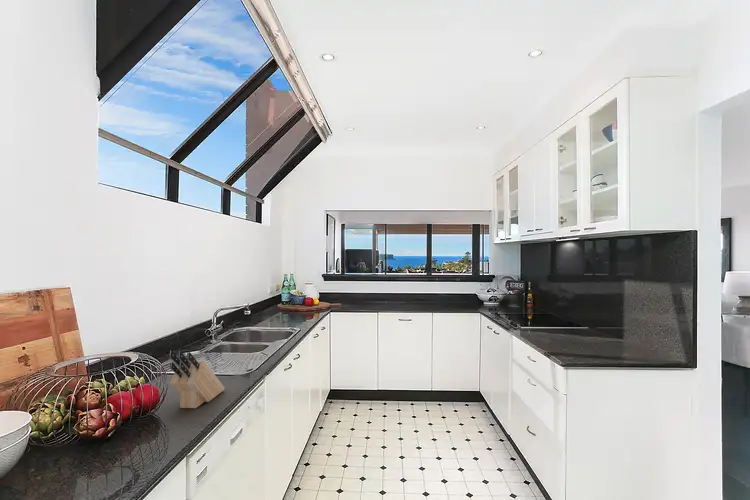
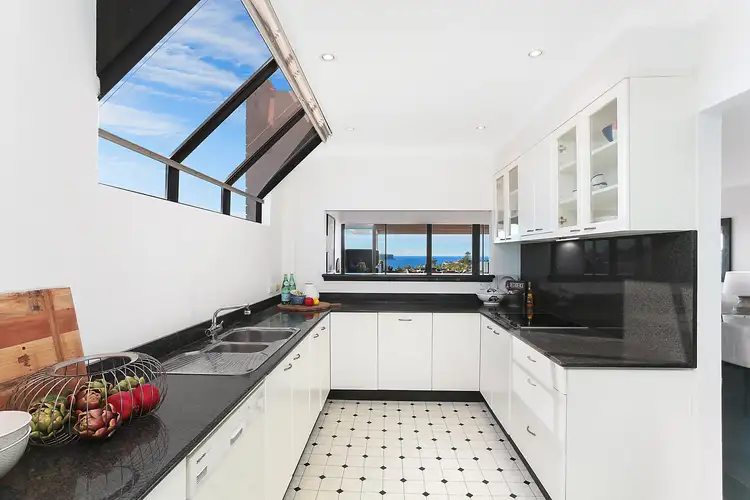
- knife block [168,349,226,409]
